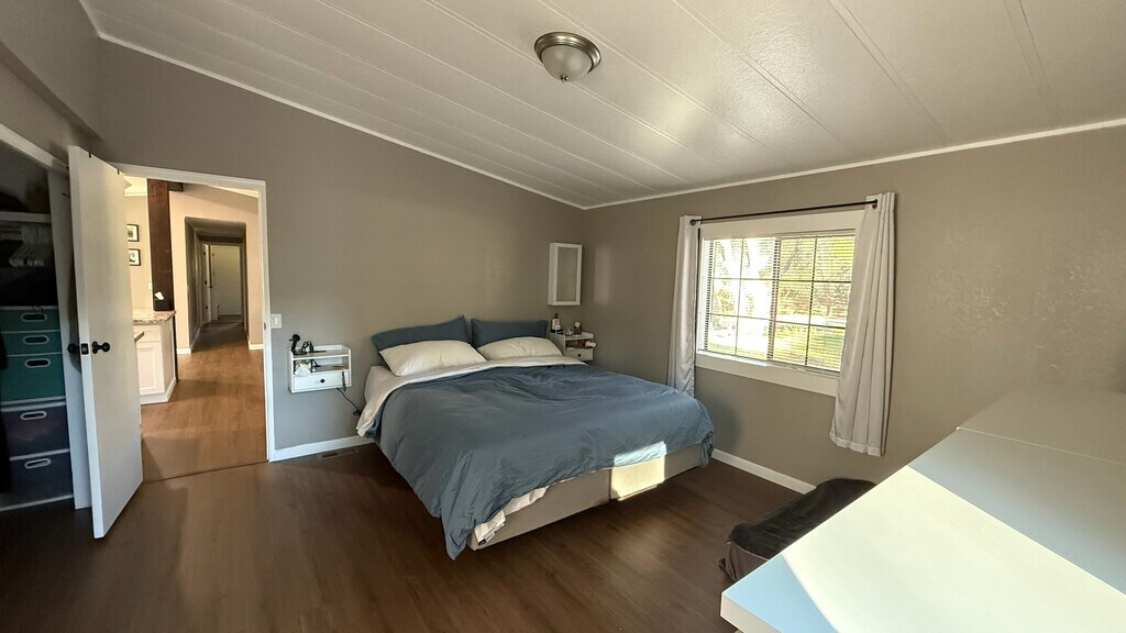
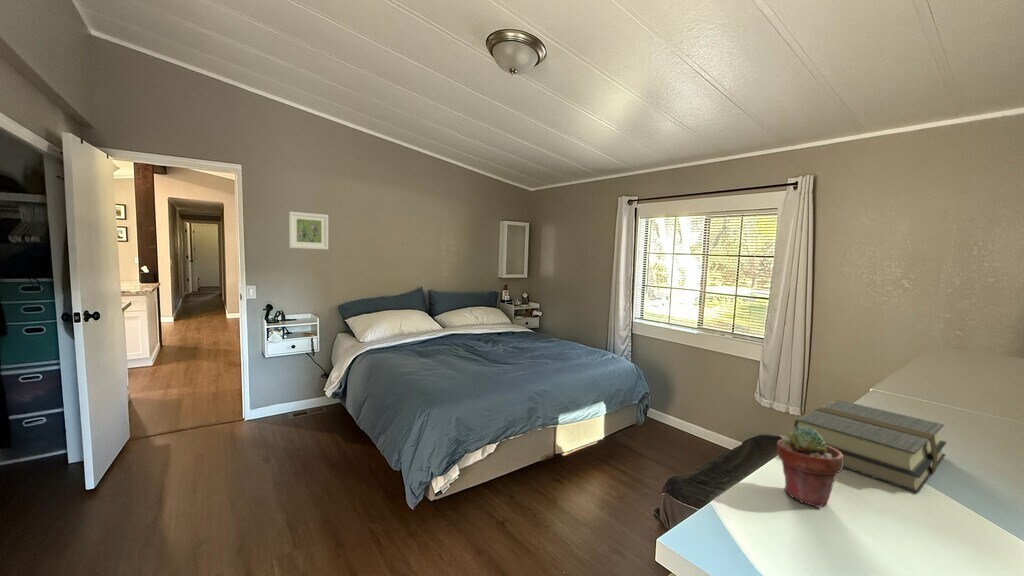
+ book [793,399,948,494]
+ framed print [288,211,329,250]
+ potted succulent [776,426,844,509]
